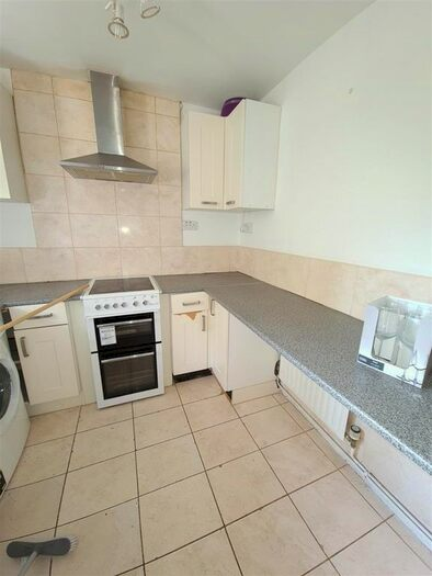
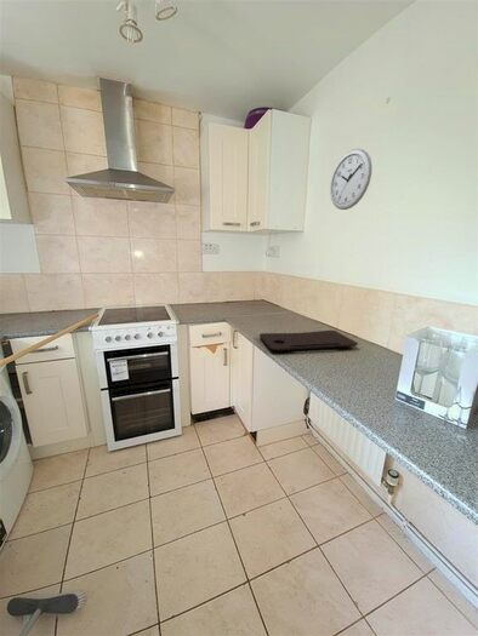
+ cutting board [258,330,359,353]
+ wall clock [329,148,374,211]
